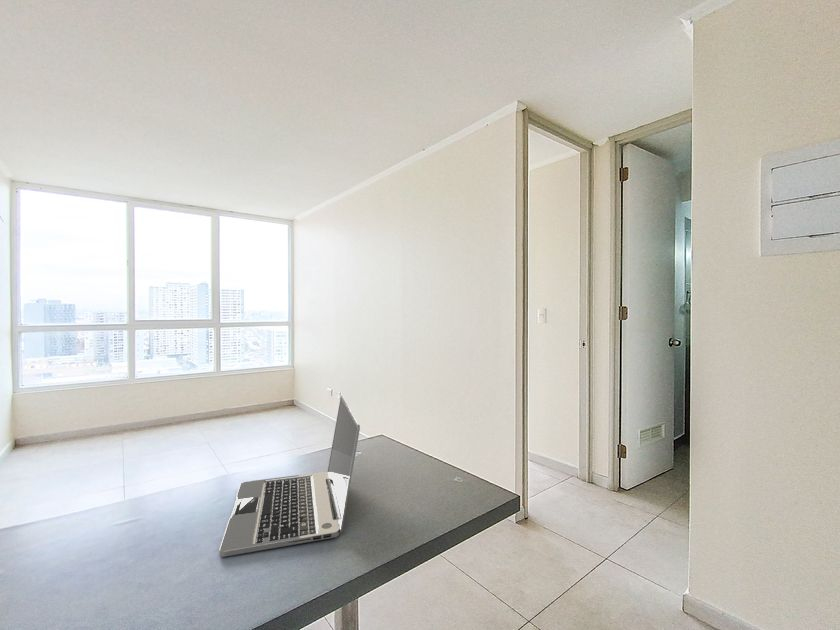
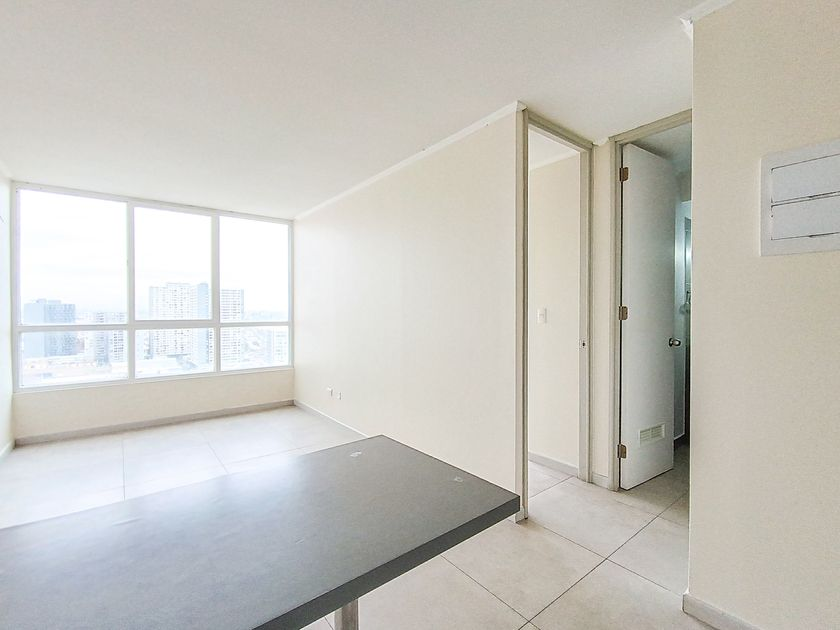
- laptop [218,395,361,558]
